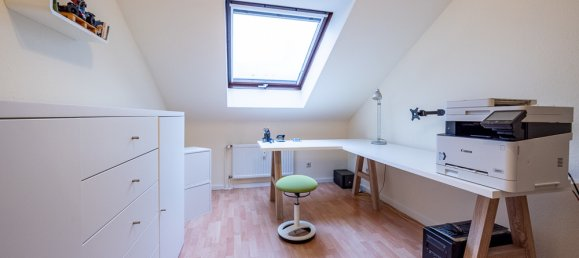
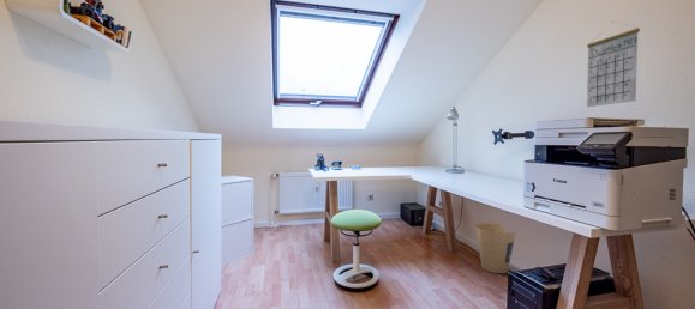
+ trash can [475,223,517,274]
+ calendar [586,19,641,108]
